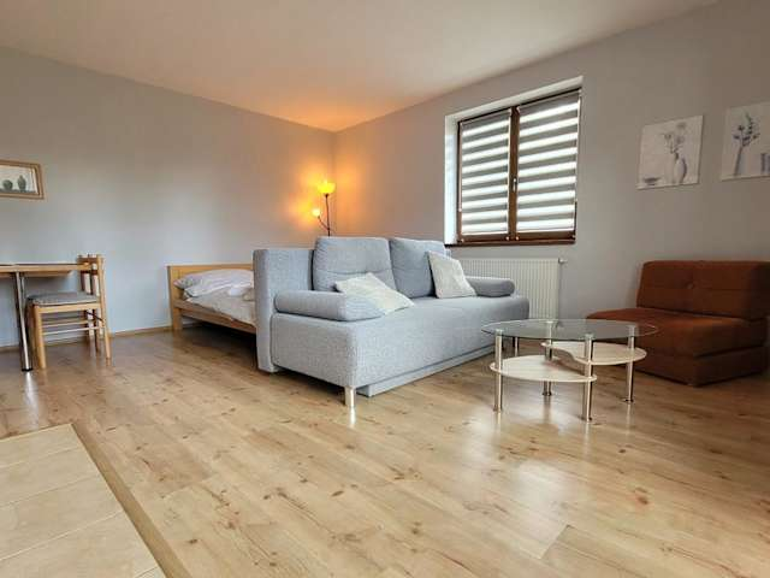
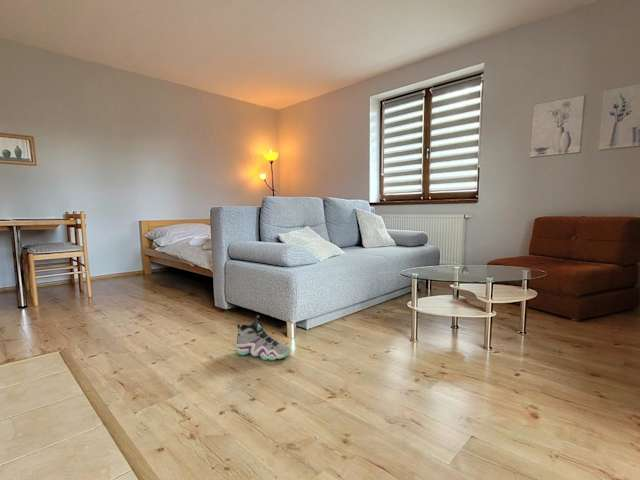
+ sneaker [235,314,292,361]
